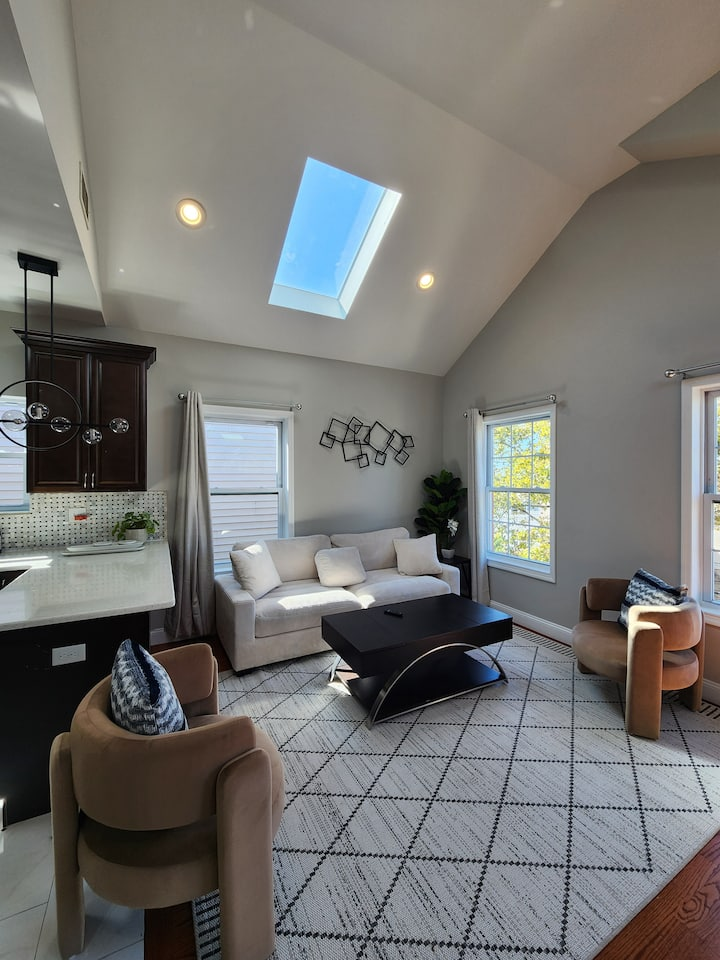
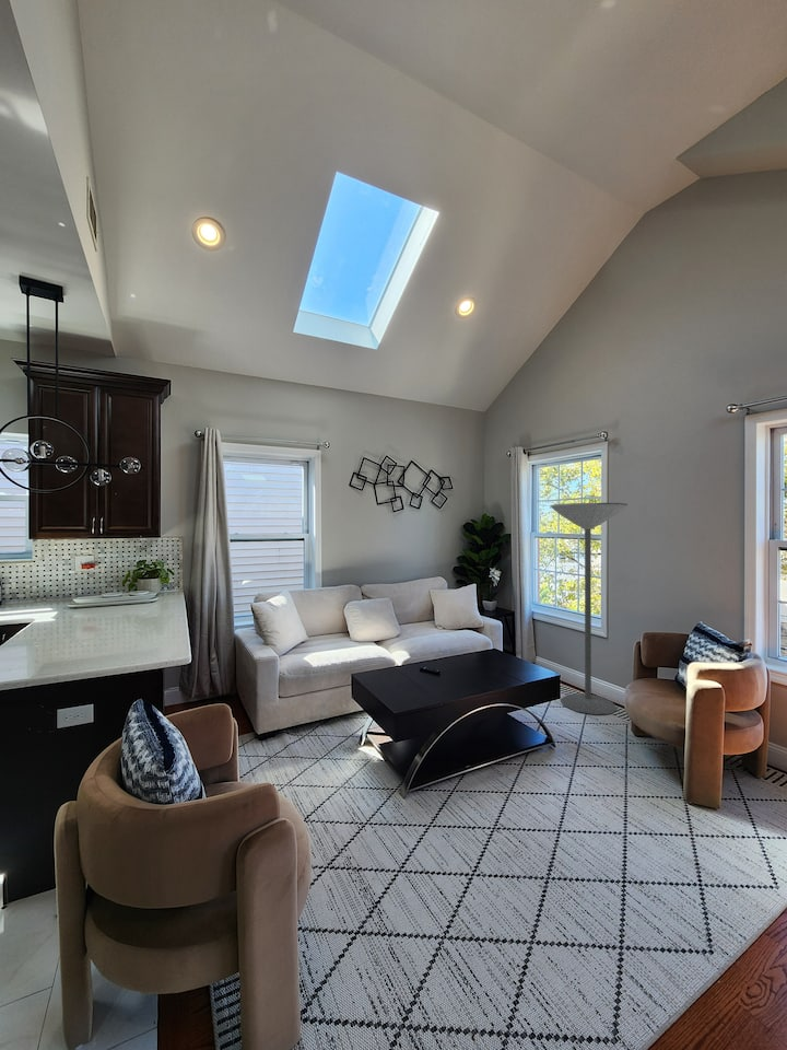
+ floor lamp [550,502,629,715]
